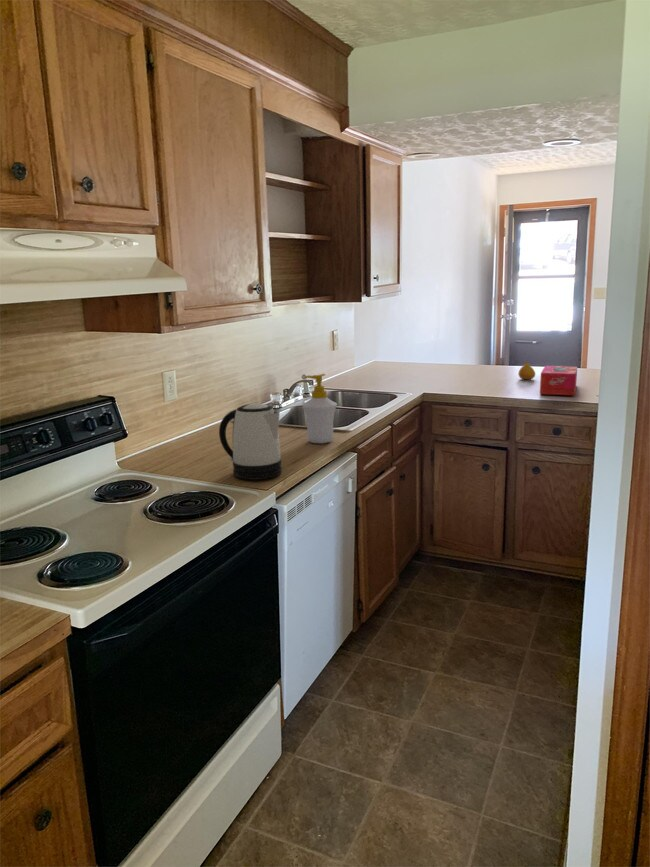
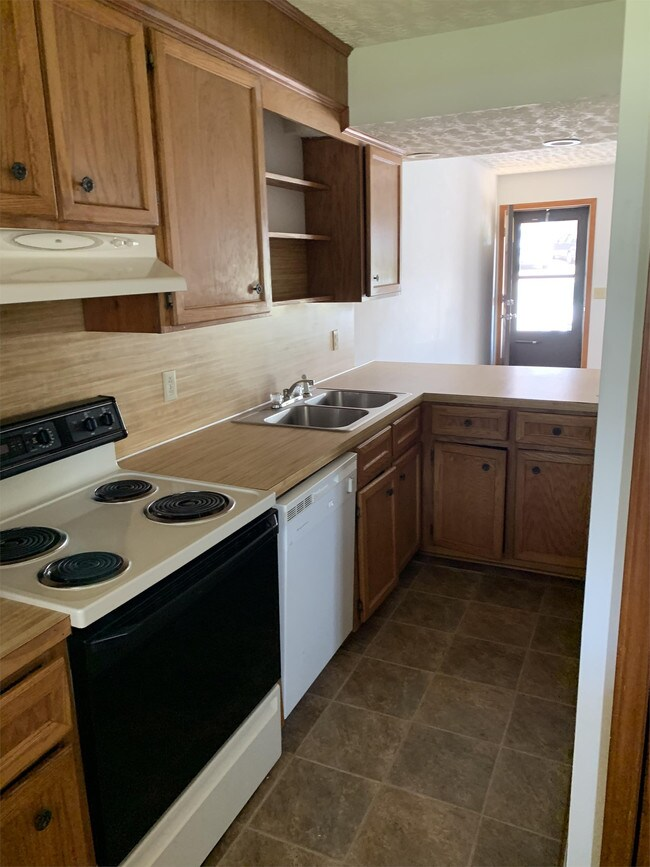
- soap bottle [301,373,338,444]
- kettle [218,403,283,481]
- tissue box [539,365,578,396]
- fruit [517,360,536,380]
